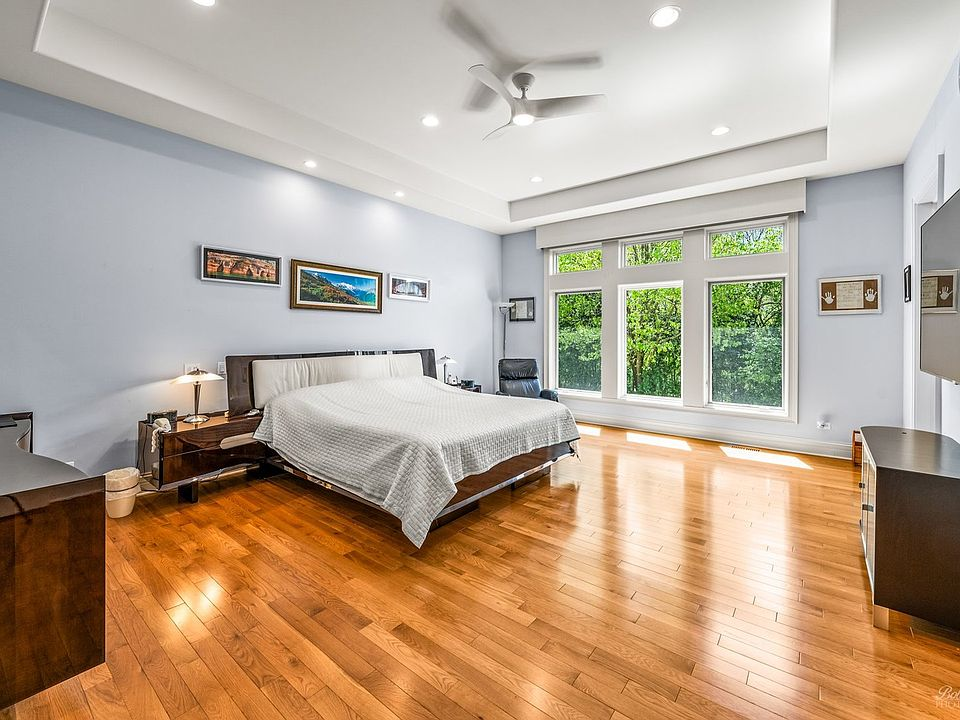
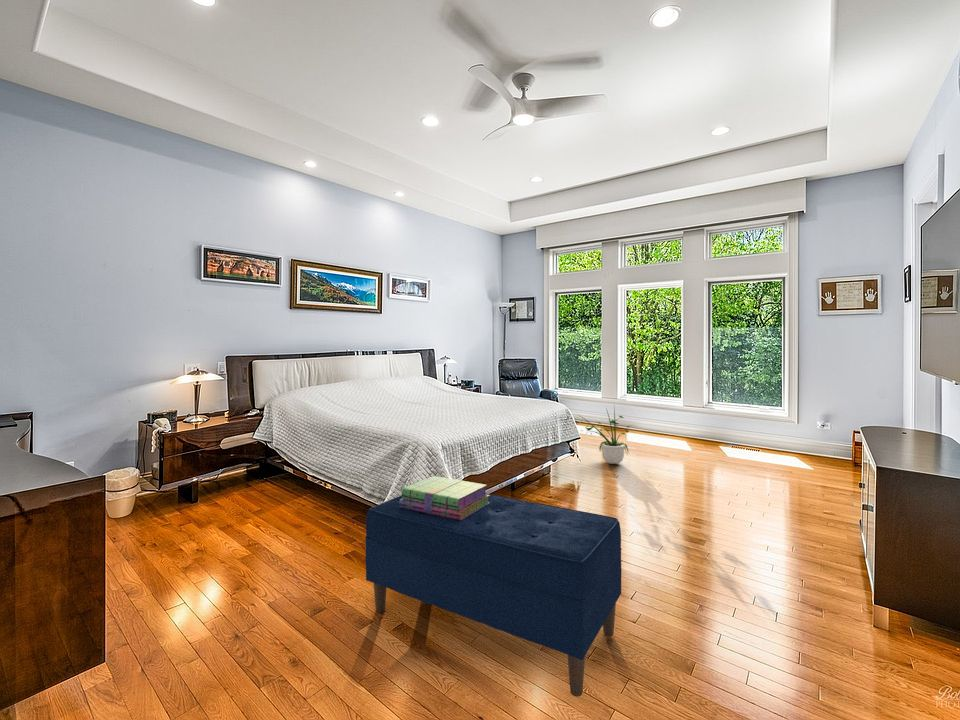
+ bench [364,492,623,698]
+ stack of books [399,475,490,520]
+ potted plant [577,406,635,465]
